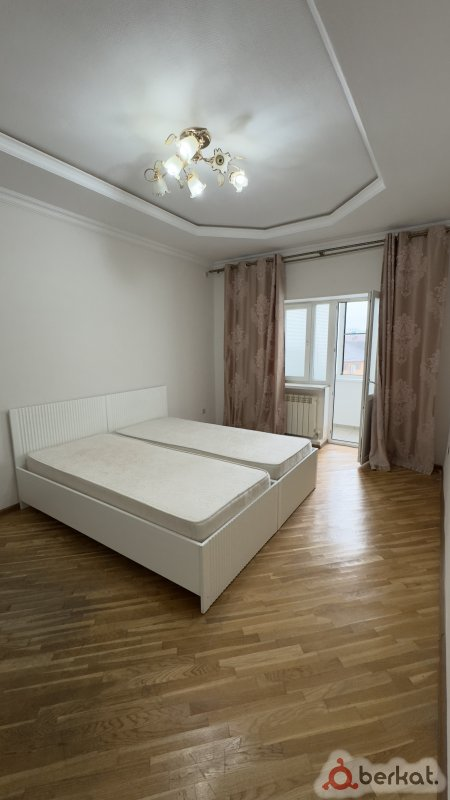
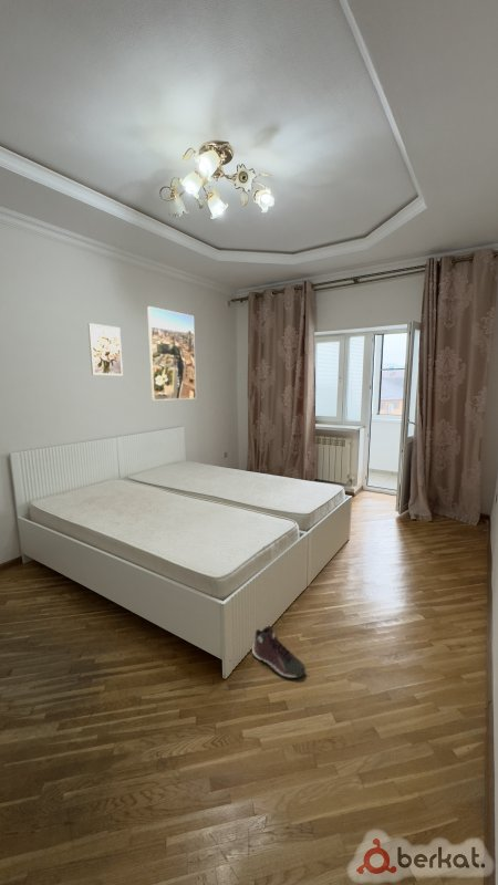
+ wall art [87,322,124,376]
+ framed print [146,305,197,402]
+ sneaker [251,625,307,679]
